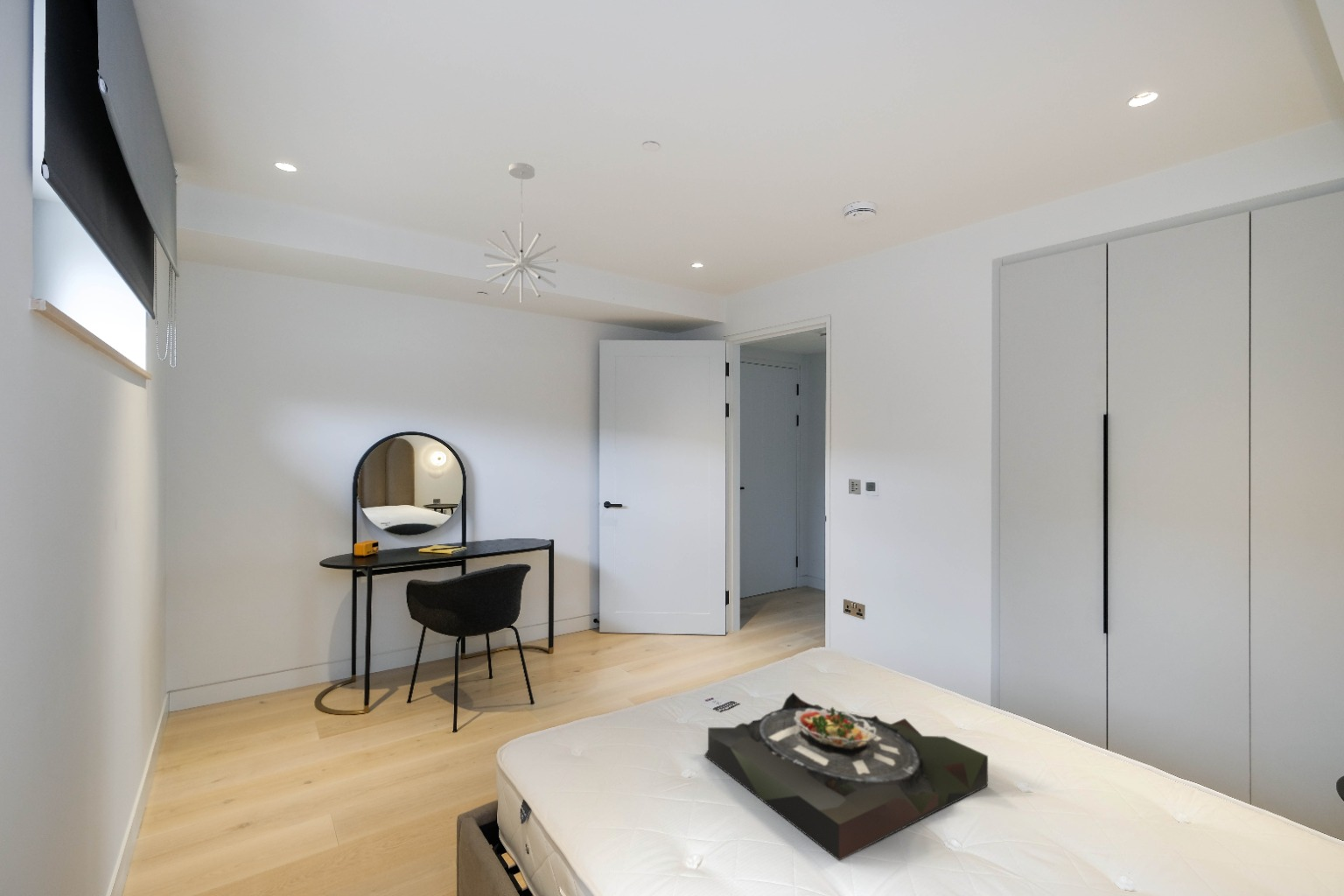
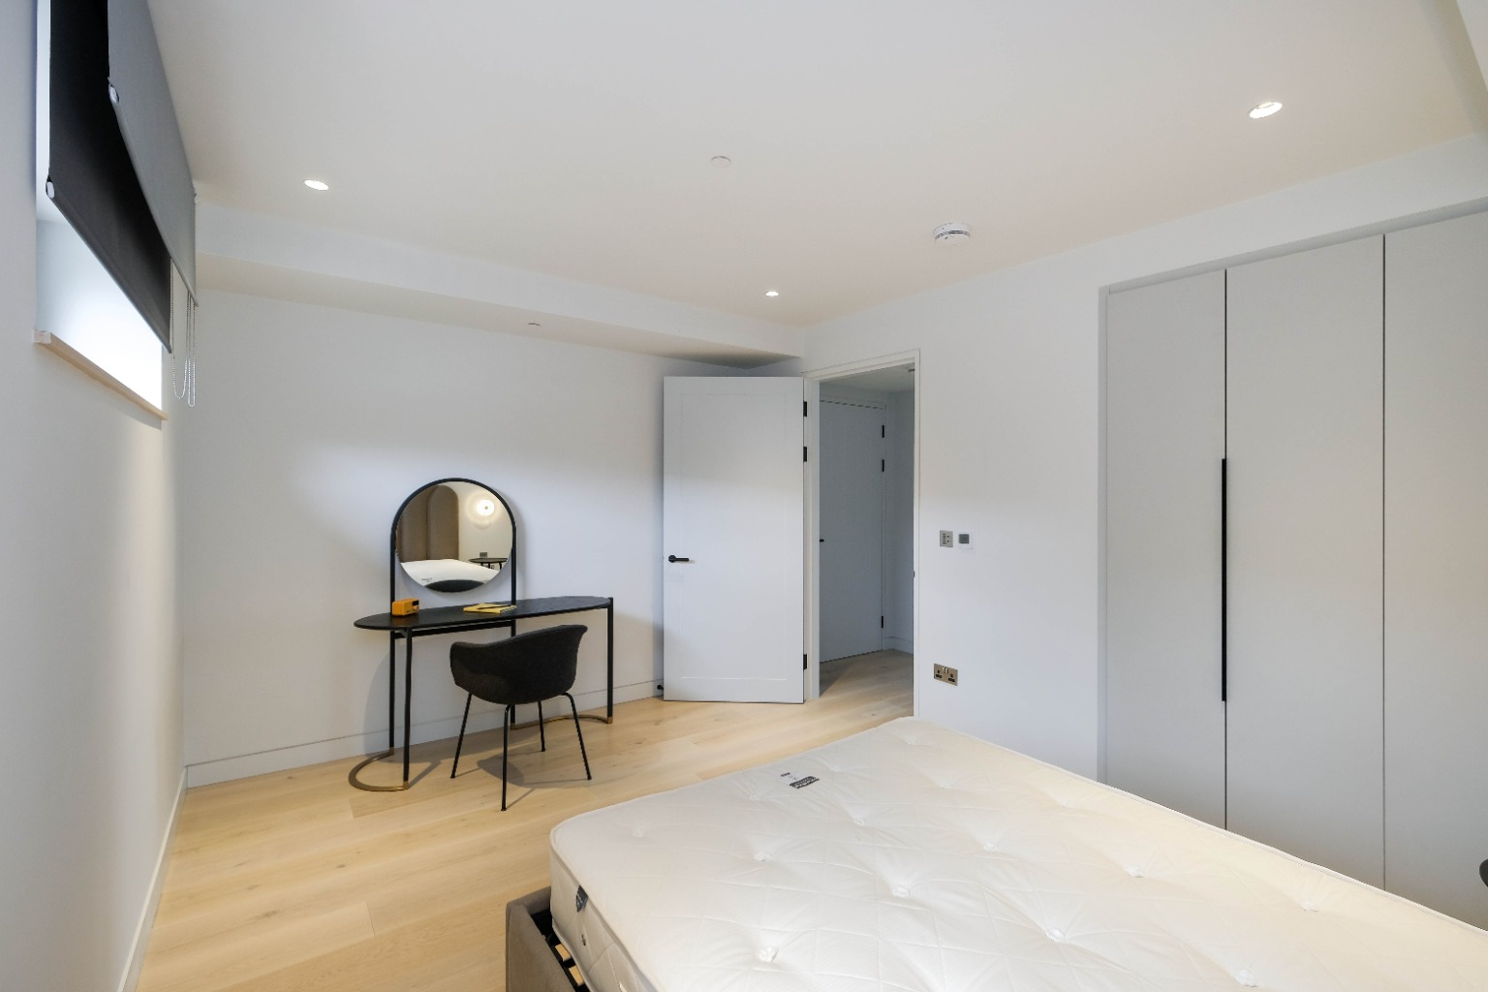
- pendant light [483,162,559,304]
- serving tray [704,691,989,862]
